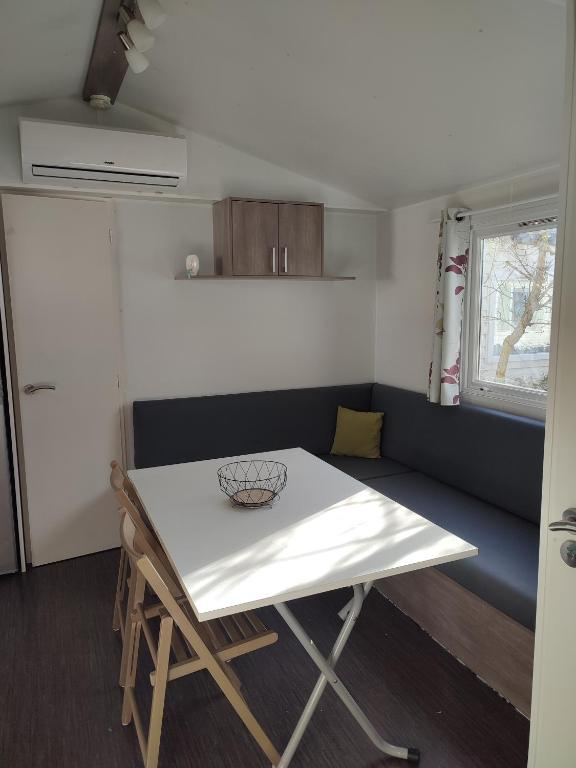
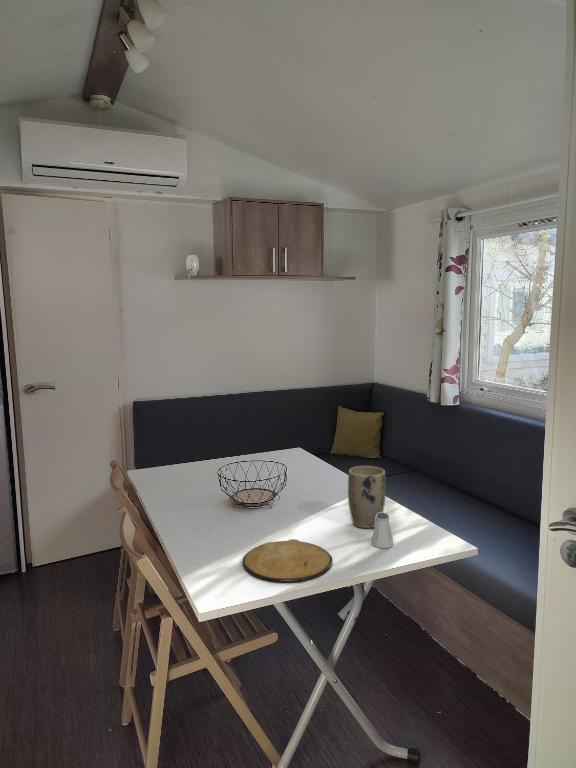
+ plant pot [347,465,387,529]
+ plate [242,538,333,583]
+ saltshaker [370,512,395,549]
